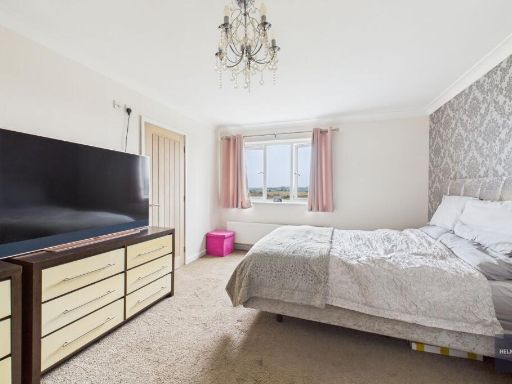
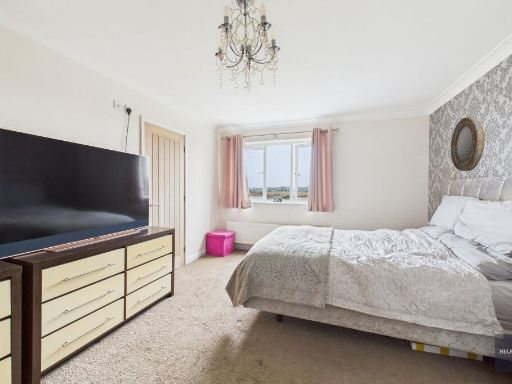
+ home mirror [450,116,486,172]
